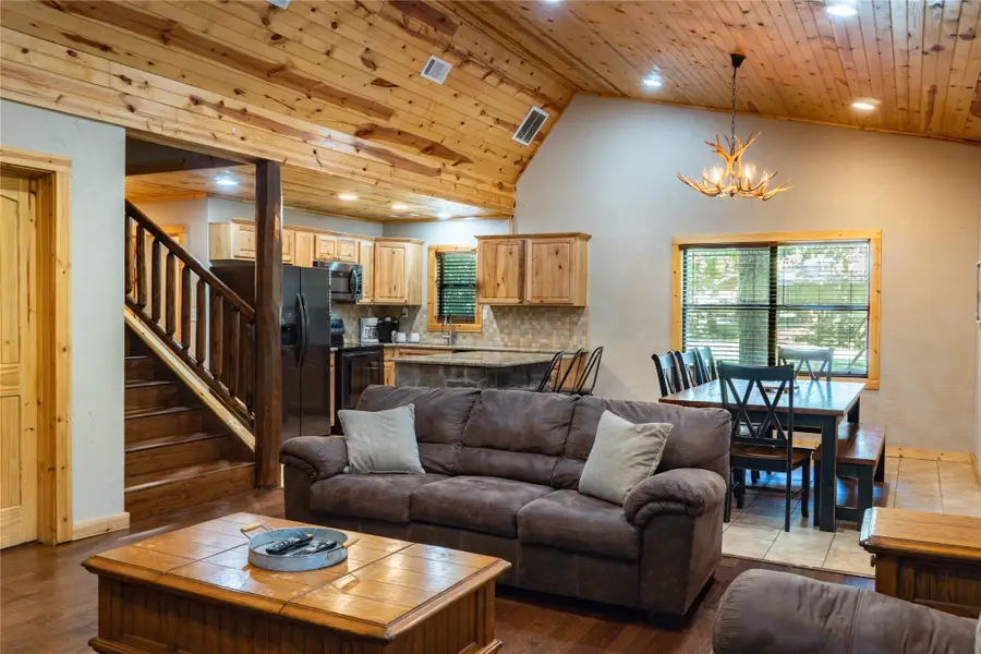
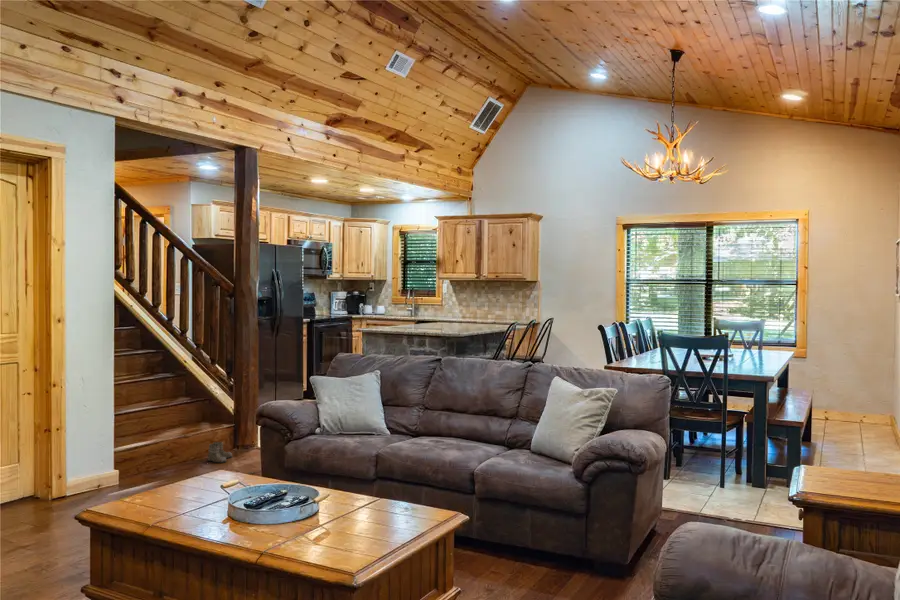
+ boots [206,441,233,464]
